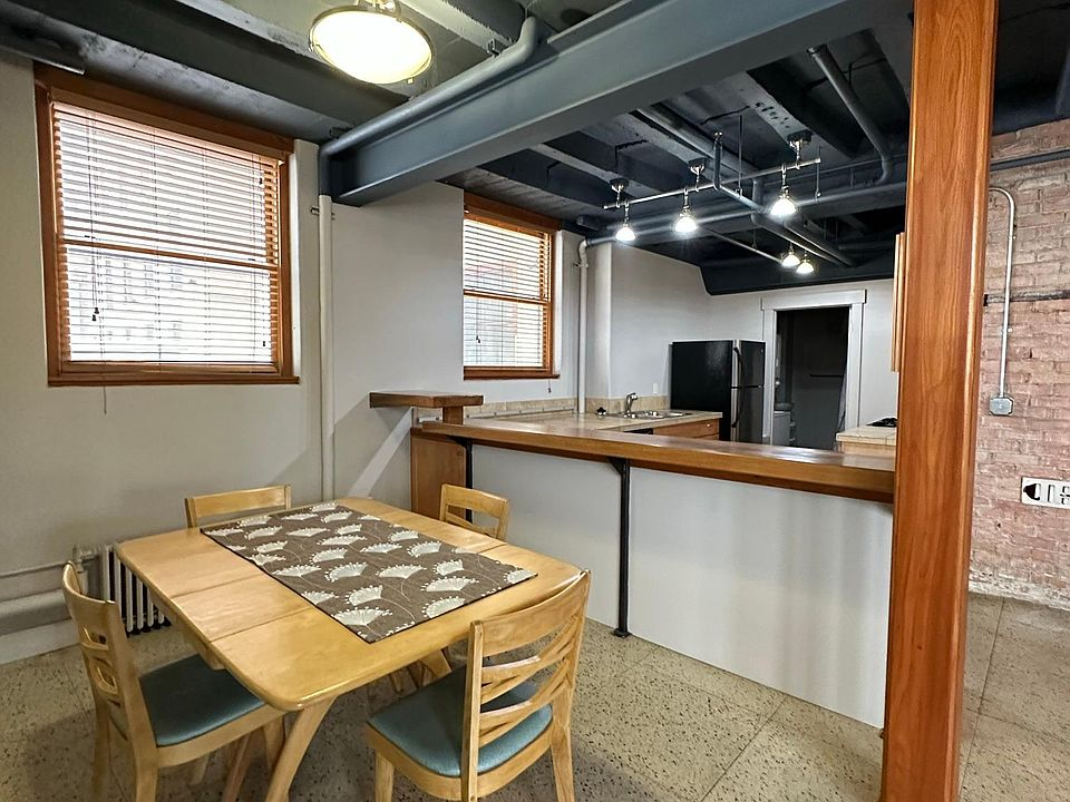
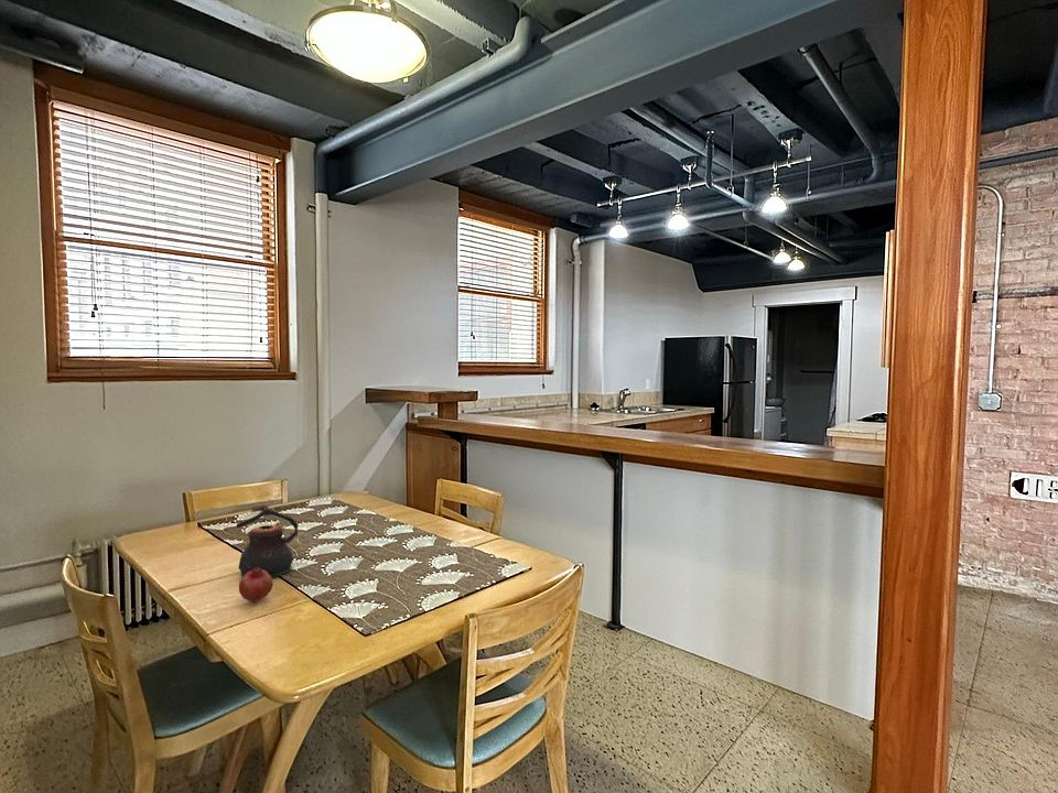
+ teapot [236,504,299,579]
+ fruit [238,567,274,602]
